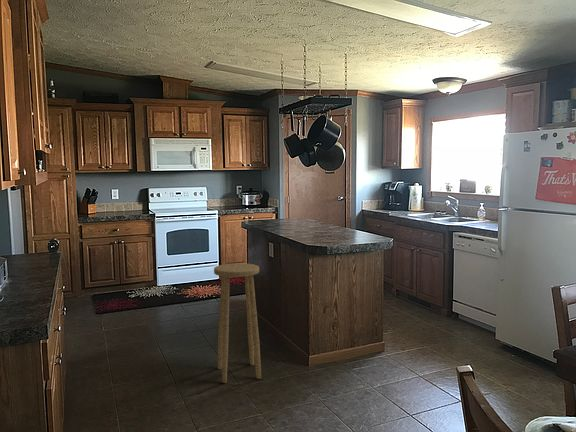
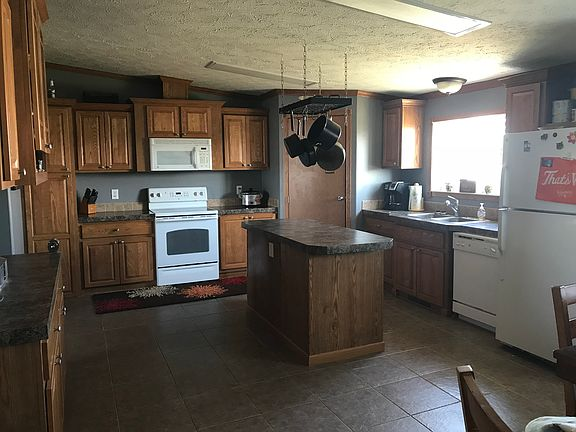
- stool [213,262,262,384]
